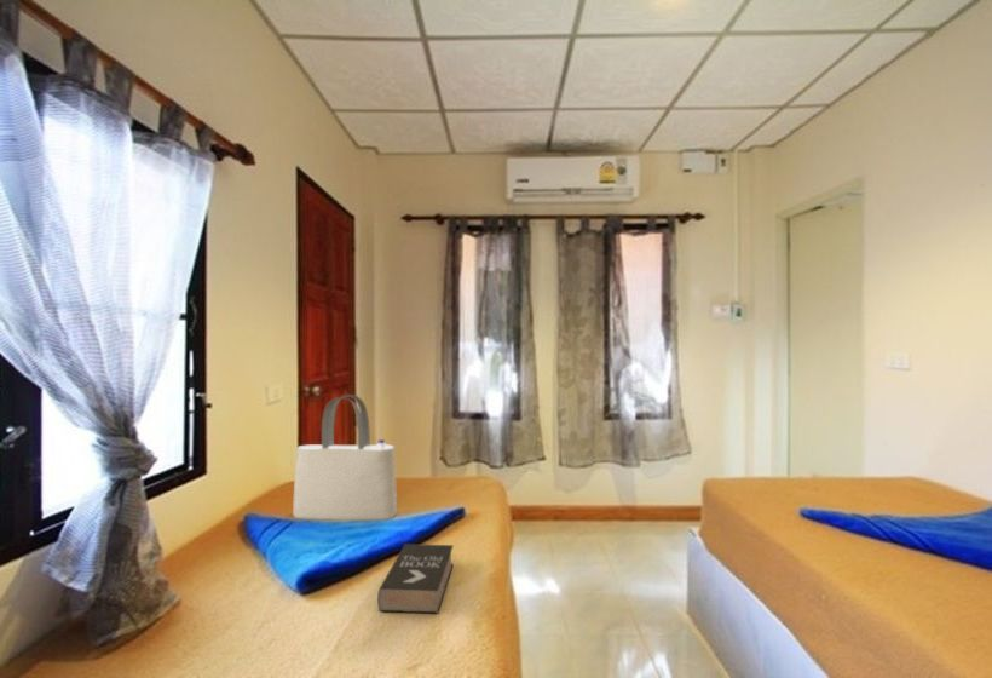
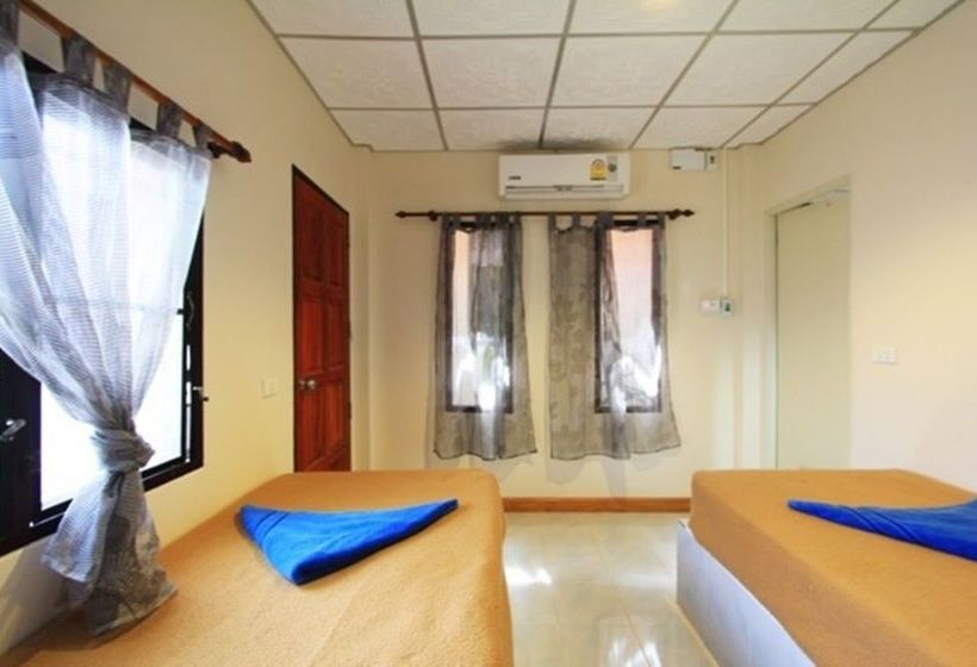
- book [376,542,455,614]
- tote bag [292,393,398,521]
